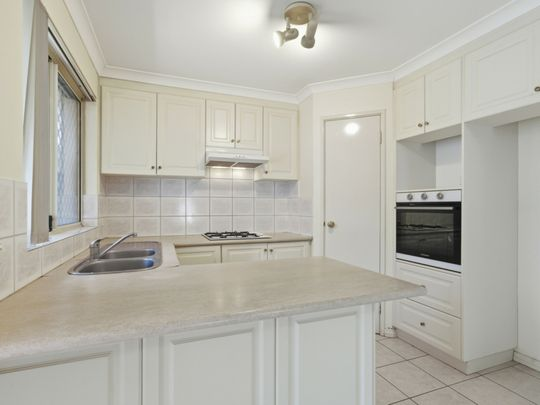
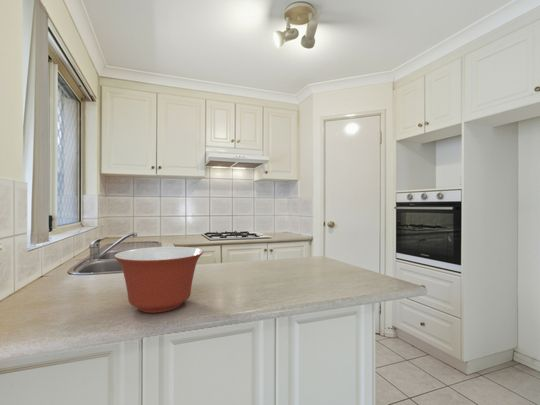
+ mixing bowl [113,246,204,314]
